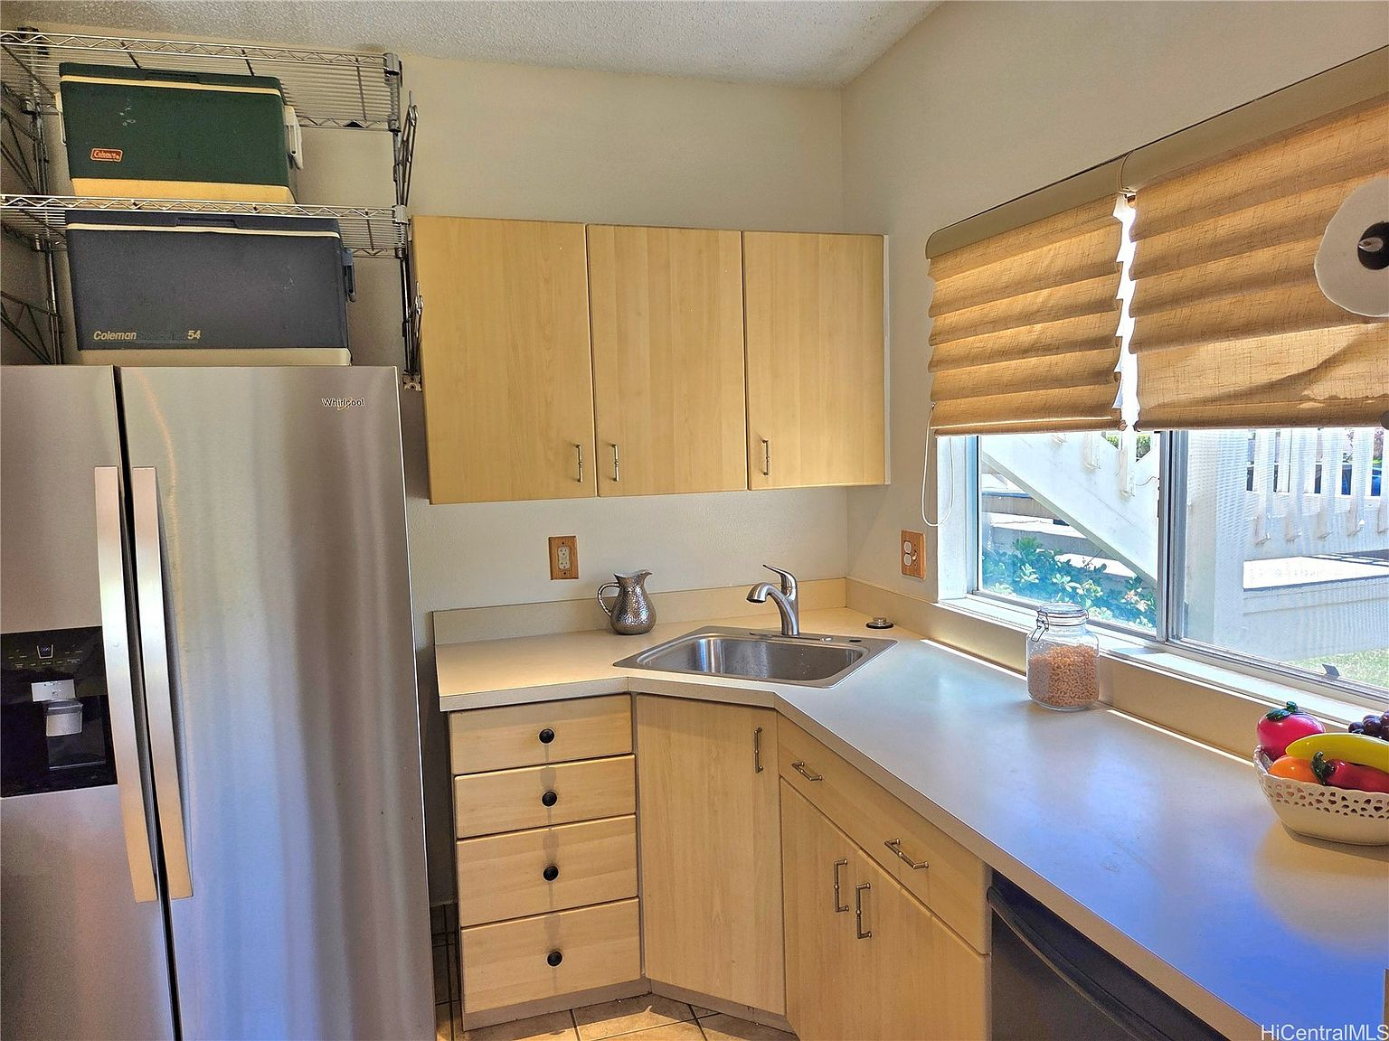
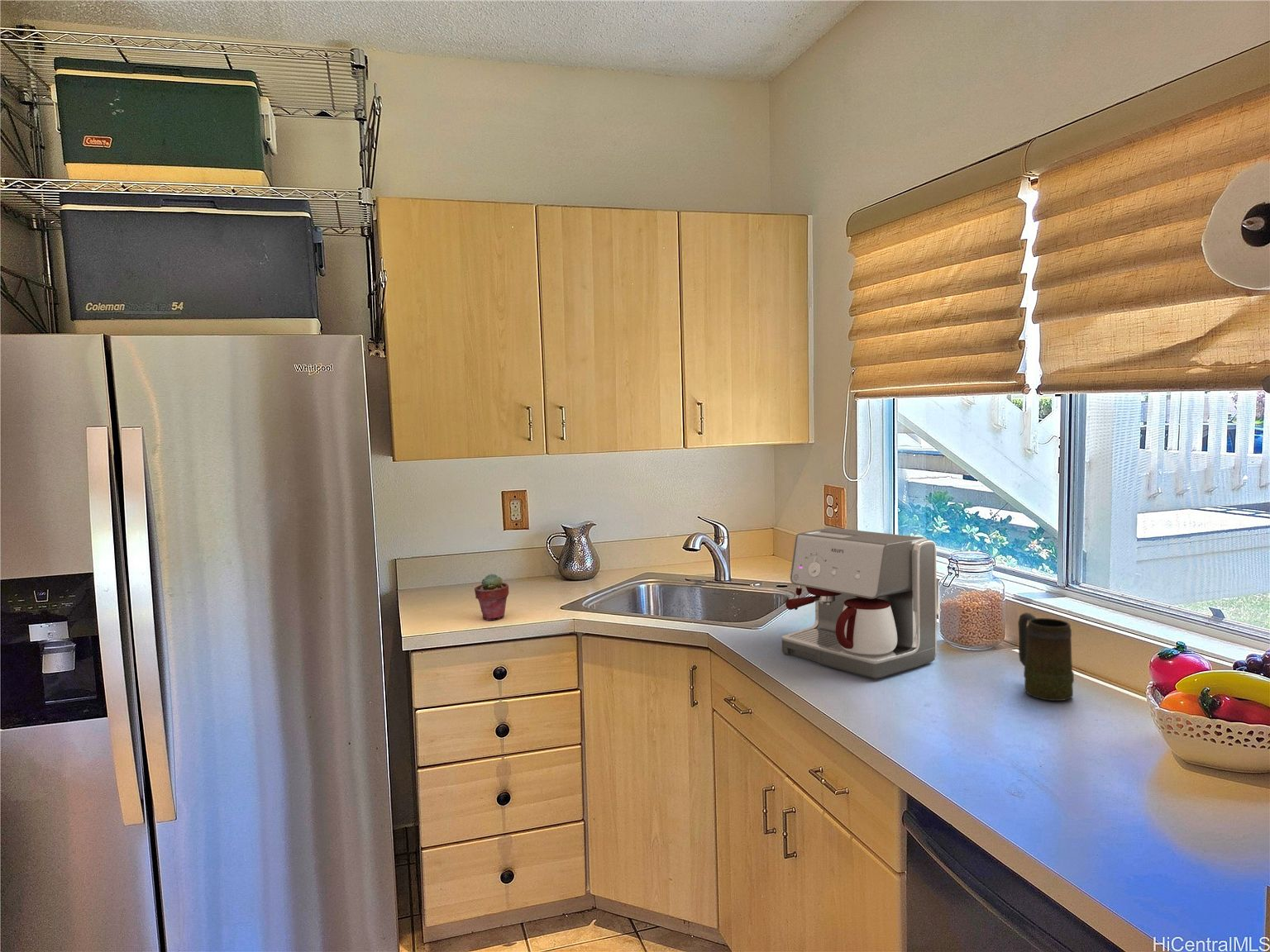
+ potted succulent [474,573,509,621]
+ coffee maker [781,526,938,679]
+ mug [1017,612,1075,702]
